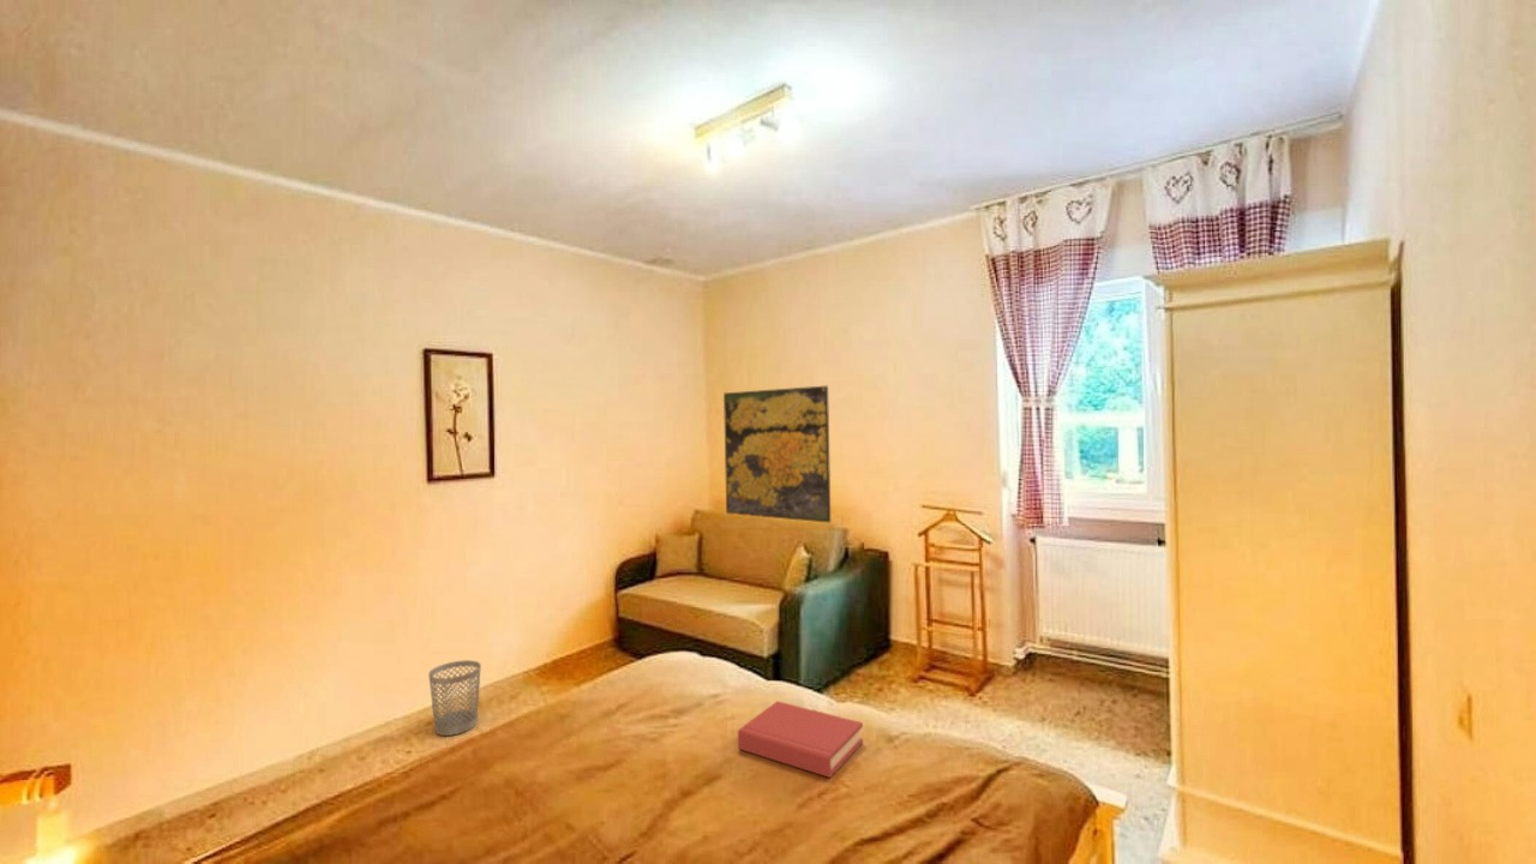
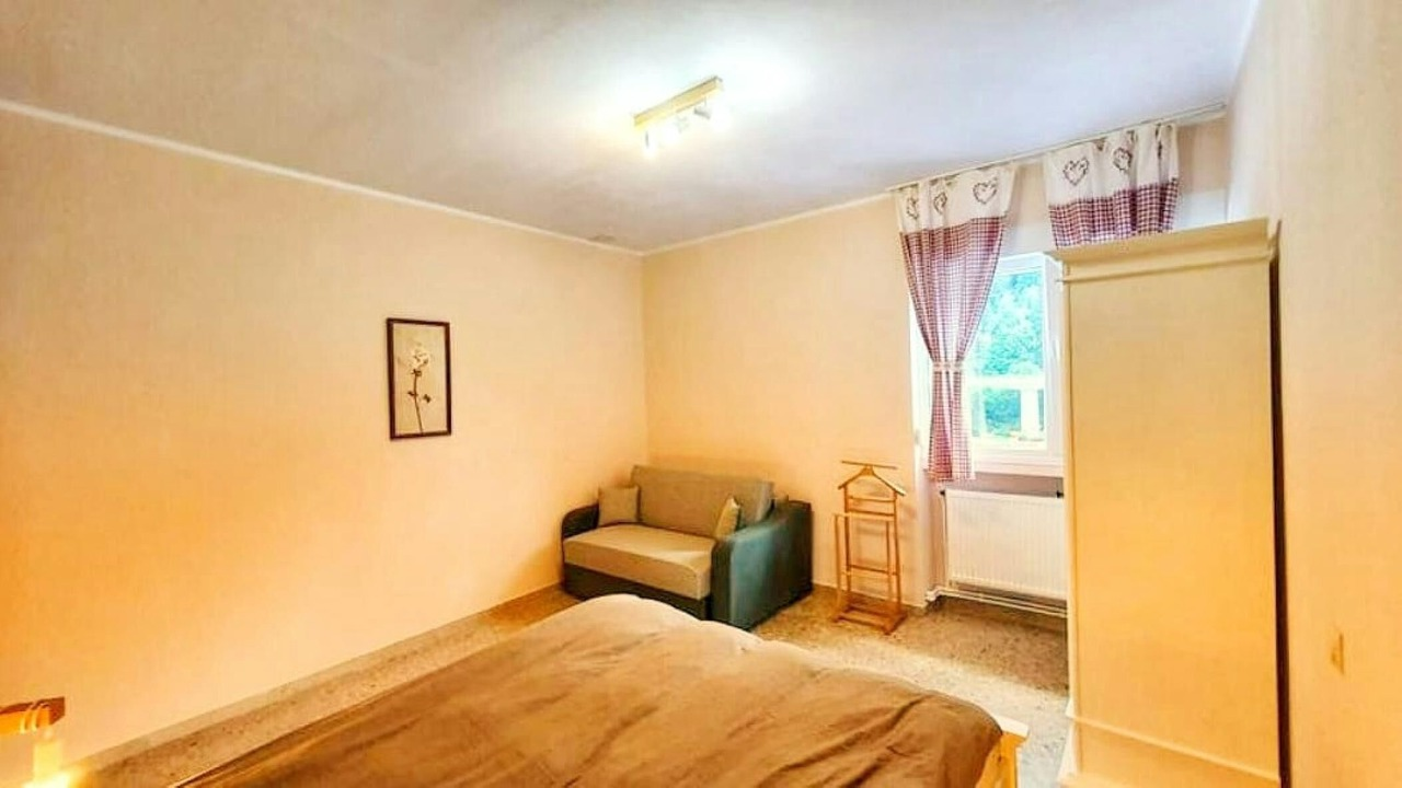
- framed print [722,385,832,523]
- wastebasket [427,659,482,737]
- hardback book [737,700,864,779]
